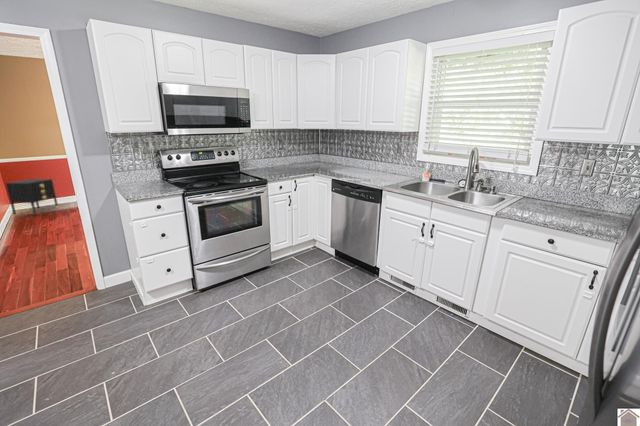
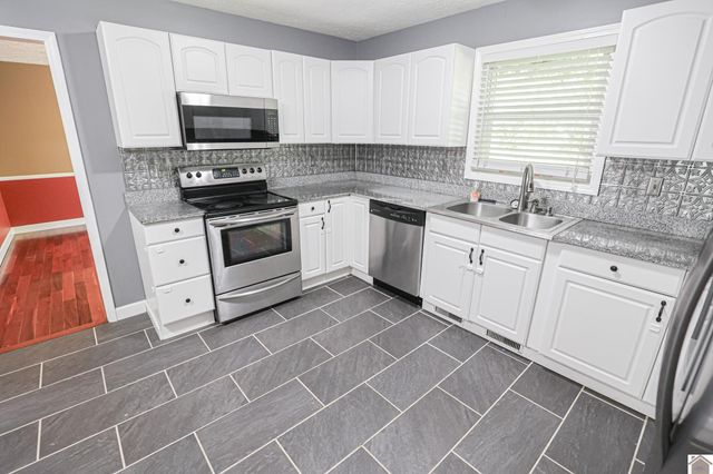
- nightstand [5,178,59,216]
